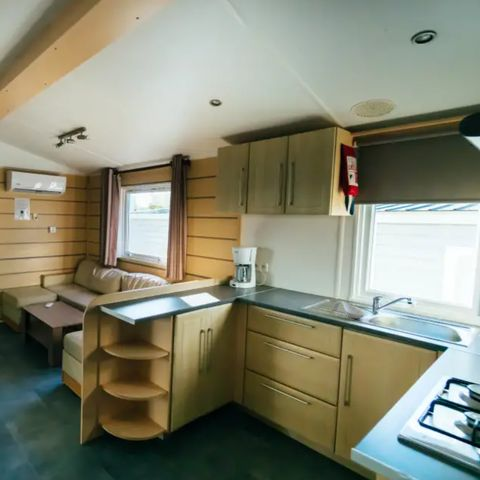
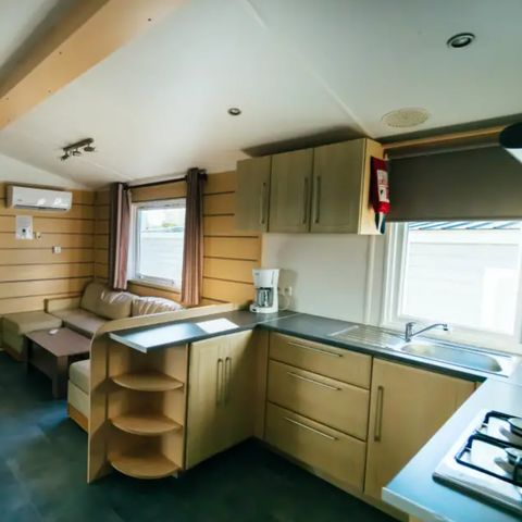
- spoon rest [332,301,366,320]
